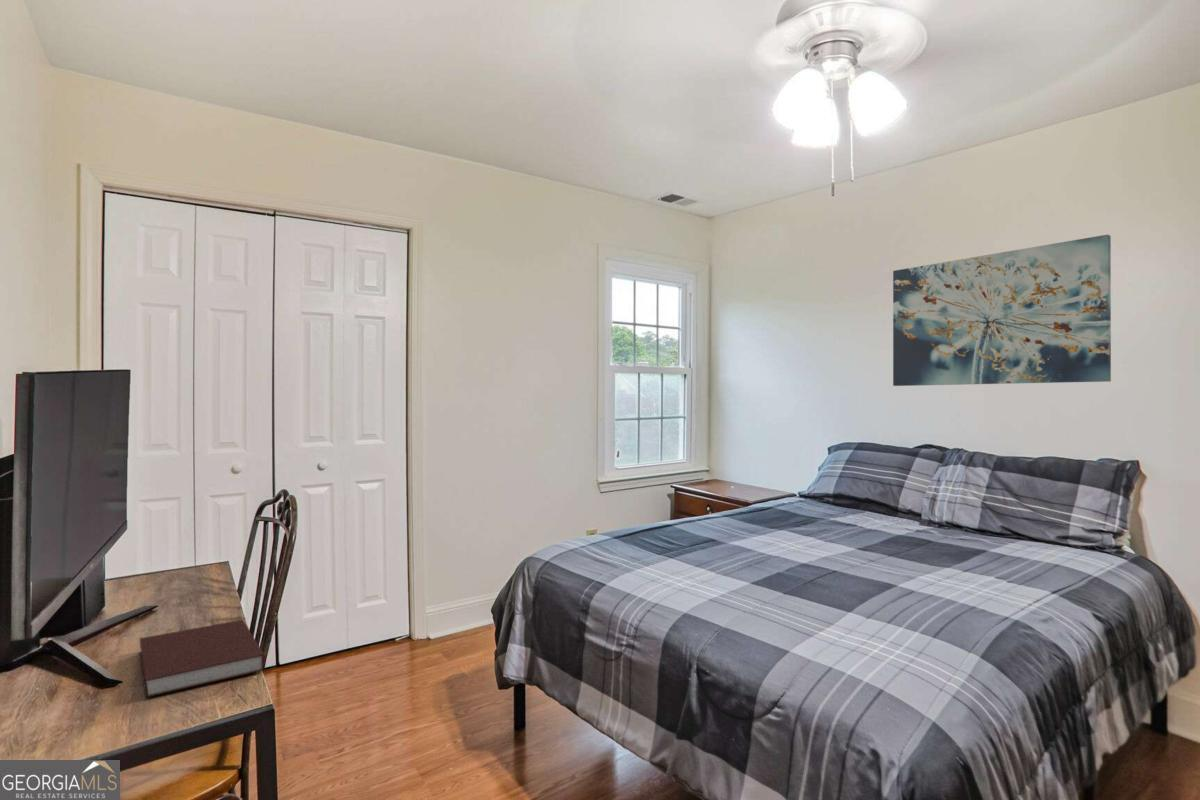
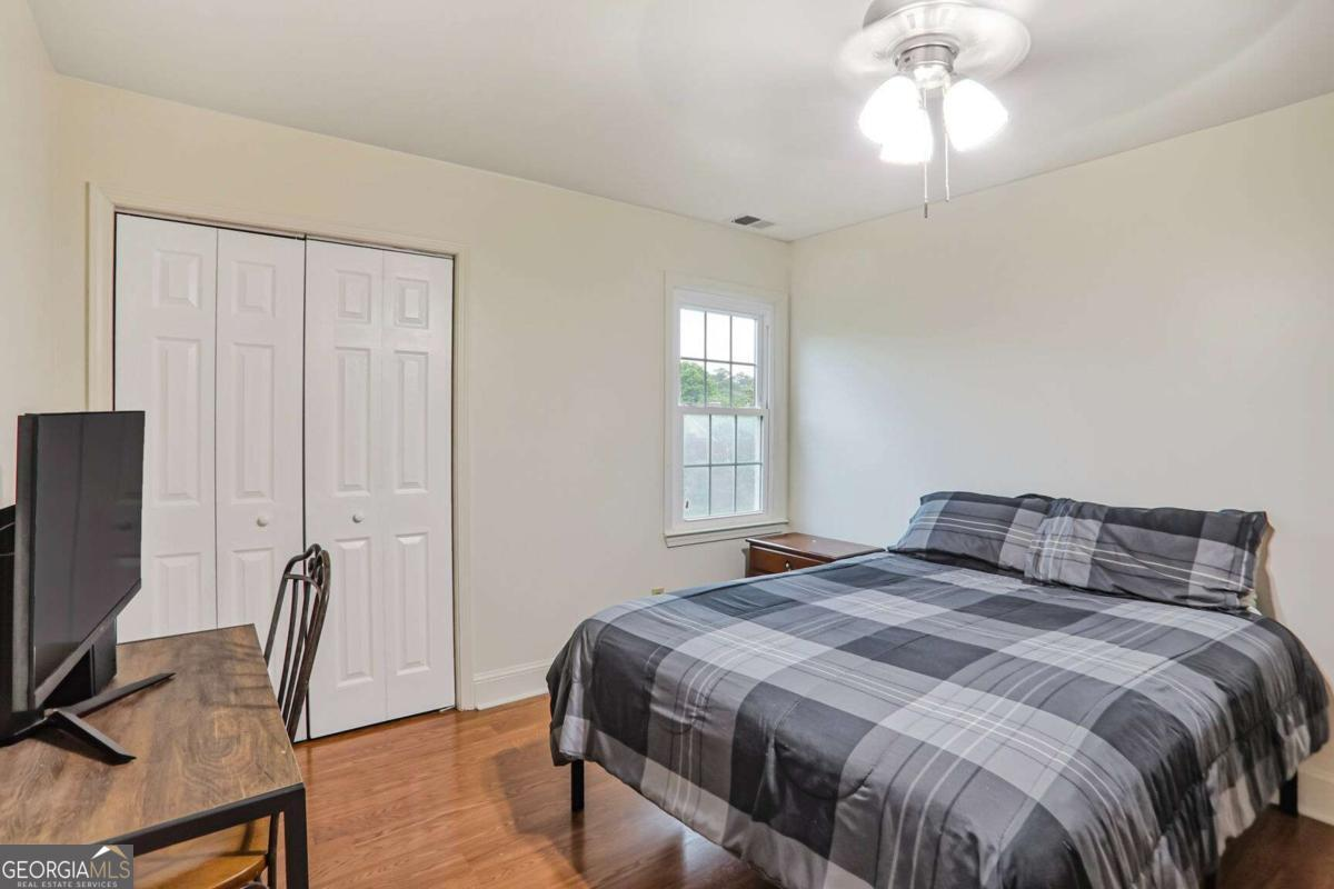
- wall art [892,234,1112,387]
- notebook [138,618,267,699]
